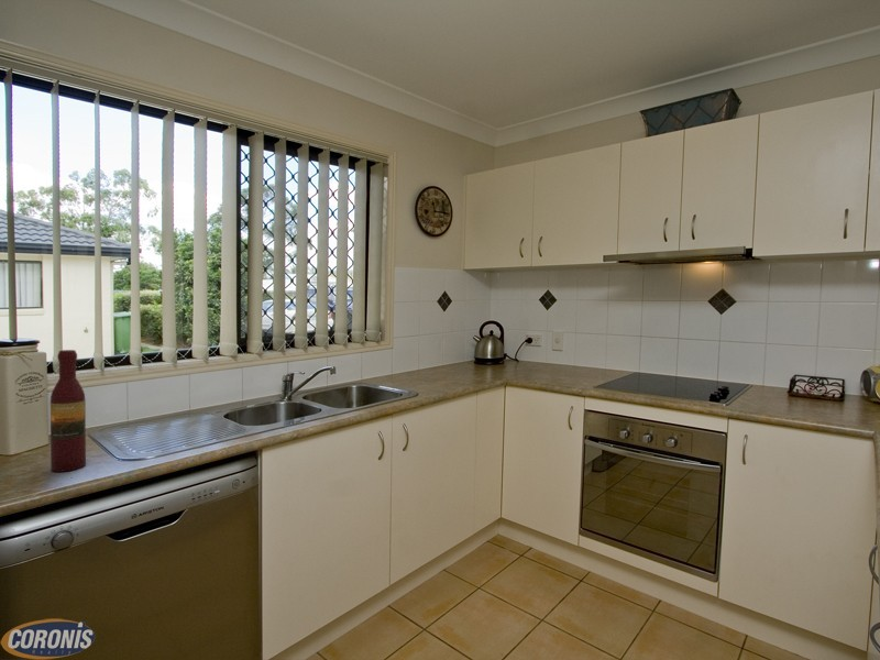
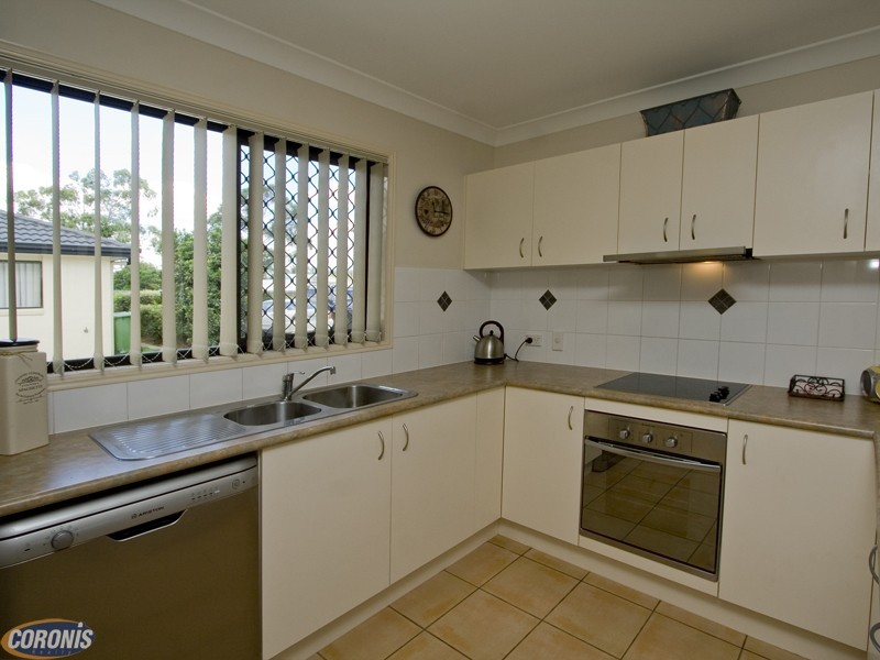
- wine bottle [50,349,87,473]
